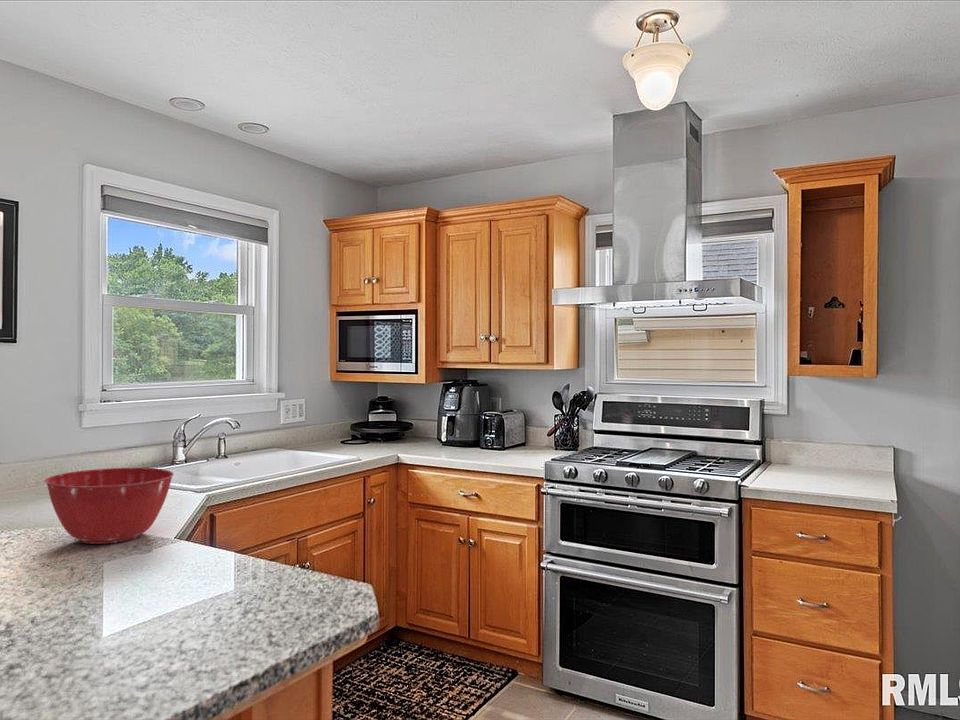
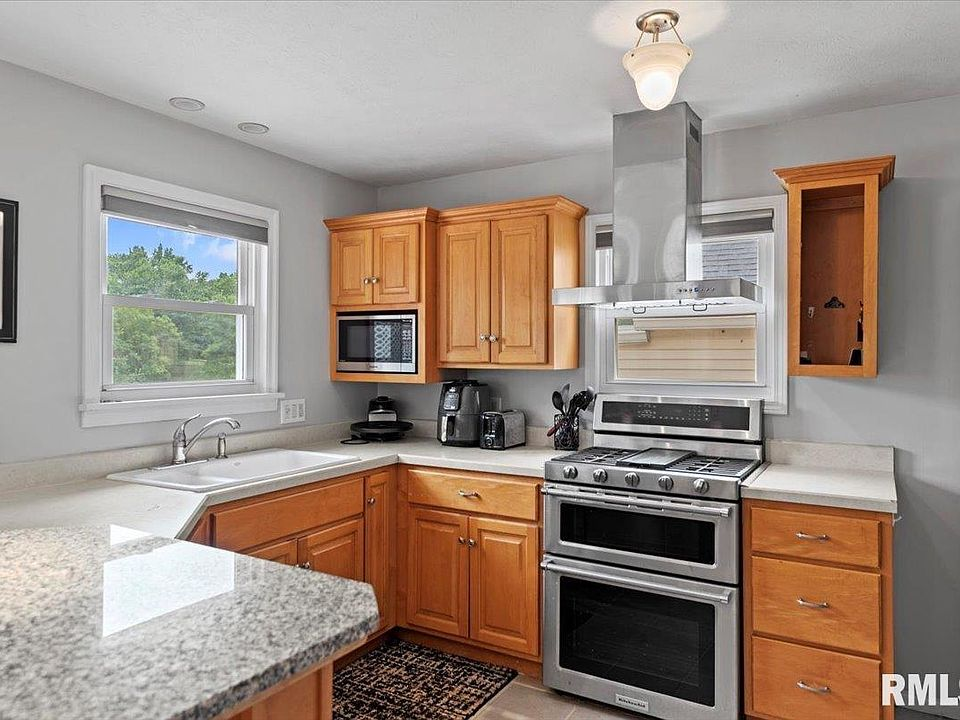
- mixing bowl [44,467,175,545]
